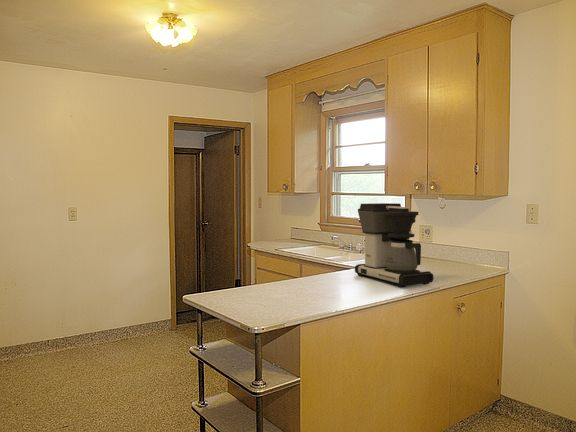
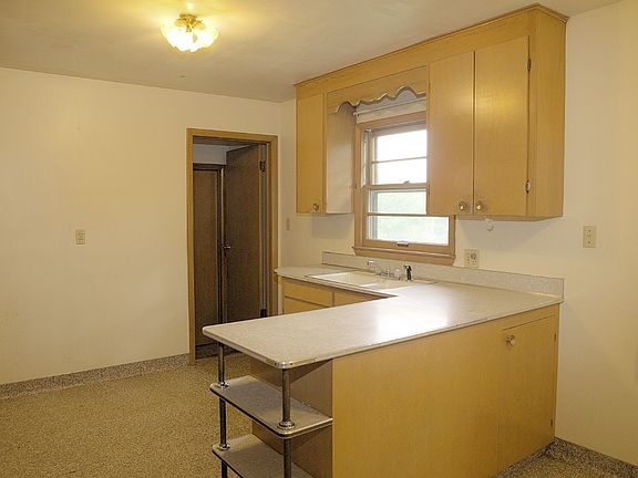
- coffee maker [354,202,434,288]
